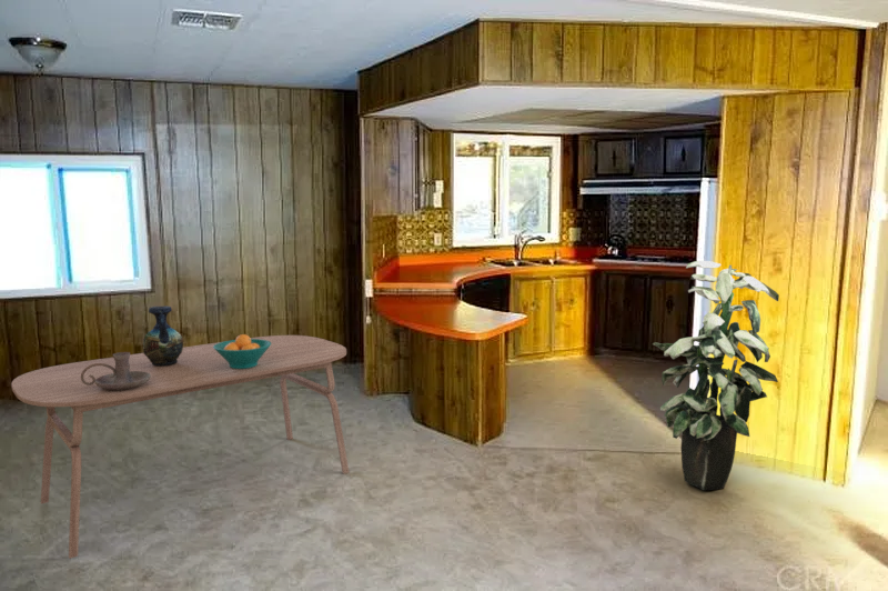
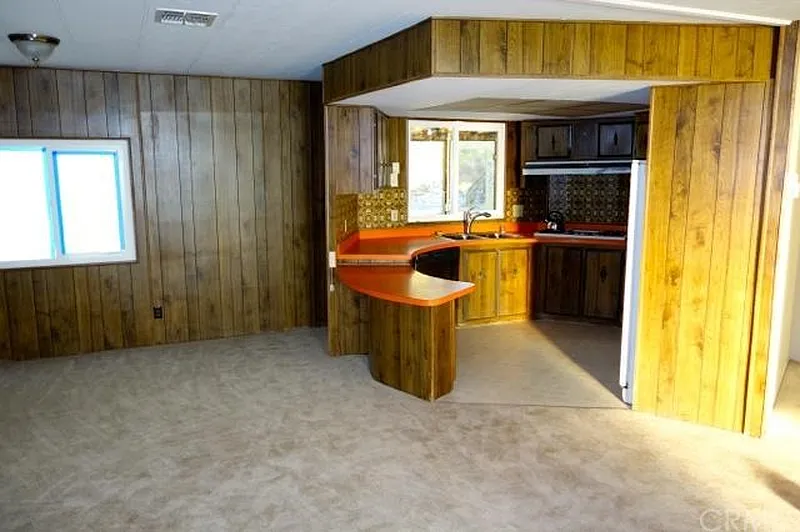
- indoor plant [652,260,780,491]
- fruit bowl [213,333,271,369]
- vase [142,305,184,365]
- candle holder [81,351,151,390]
- dining table [10,334,350,560]
